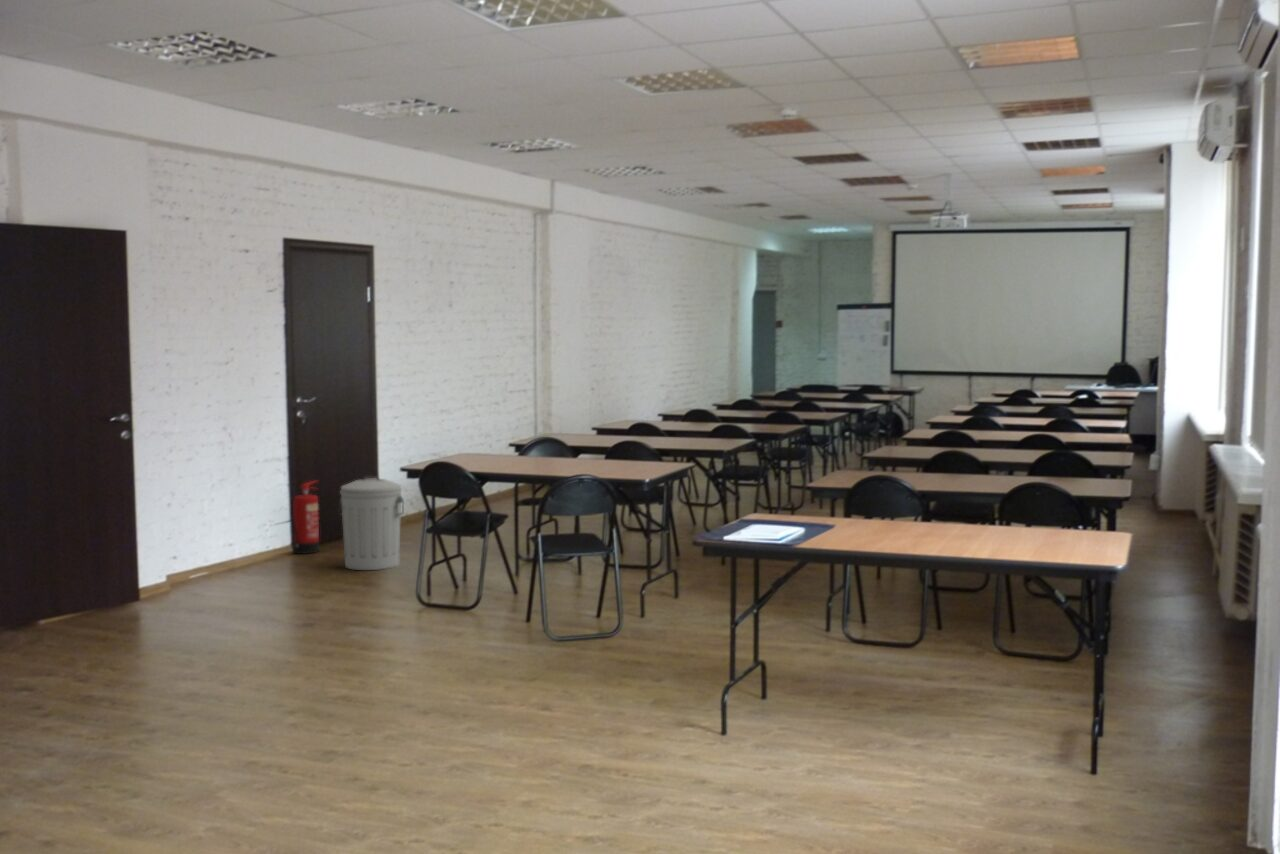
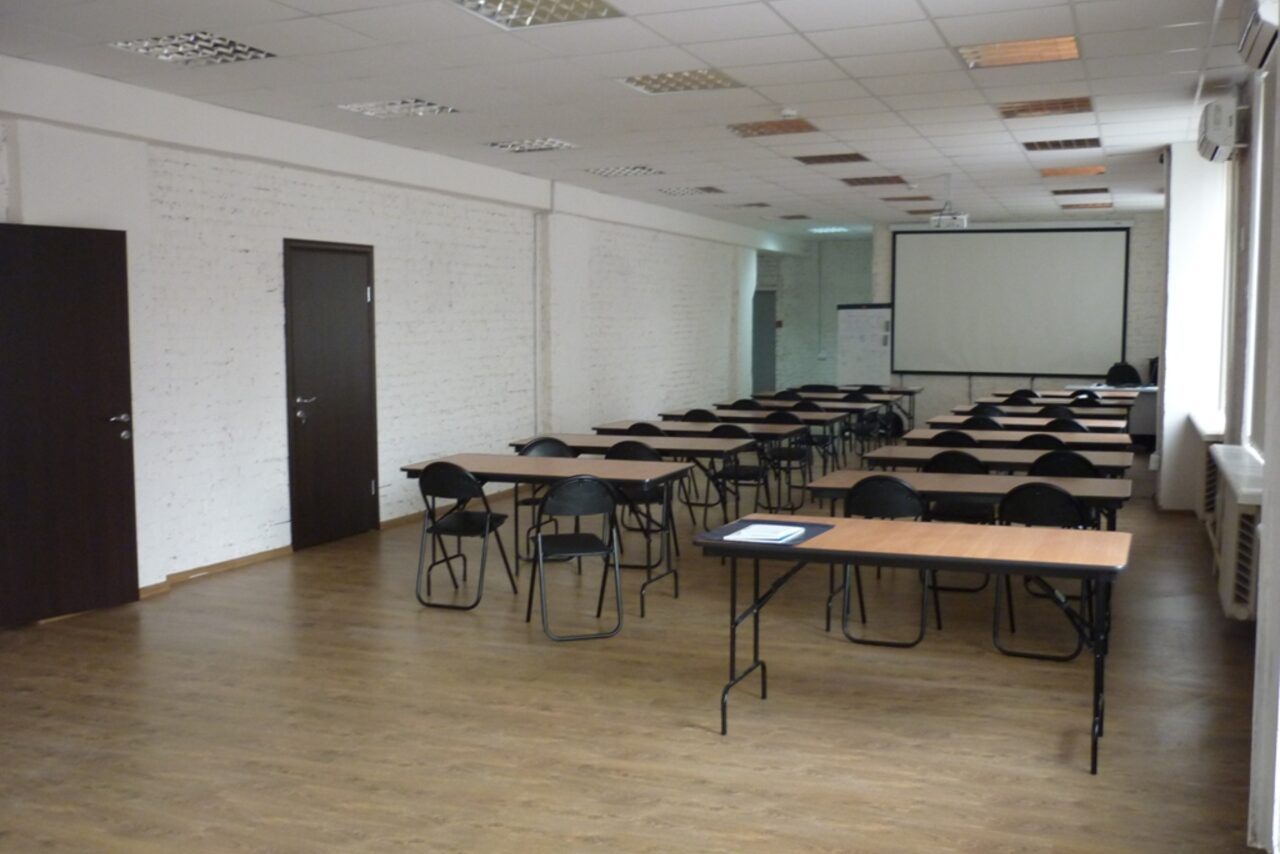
- trash can [338,475,405,571]
- fire extinguisher [290,480,320,555]
